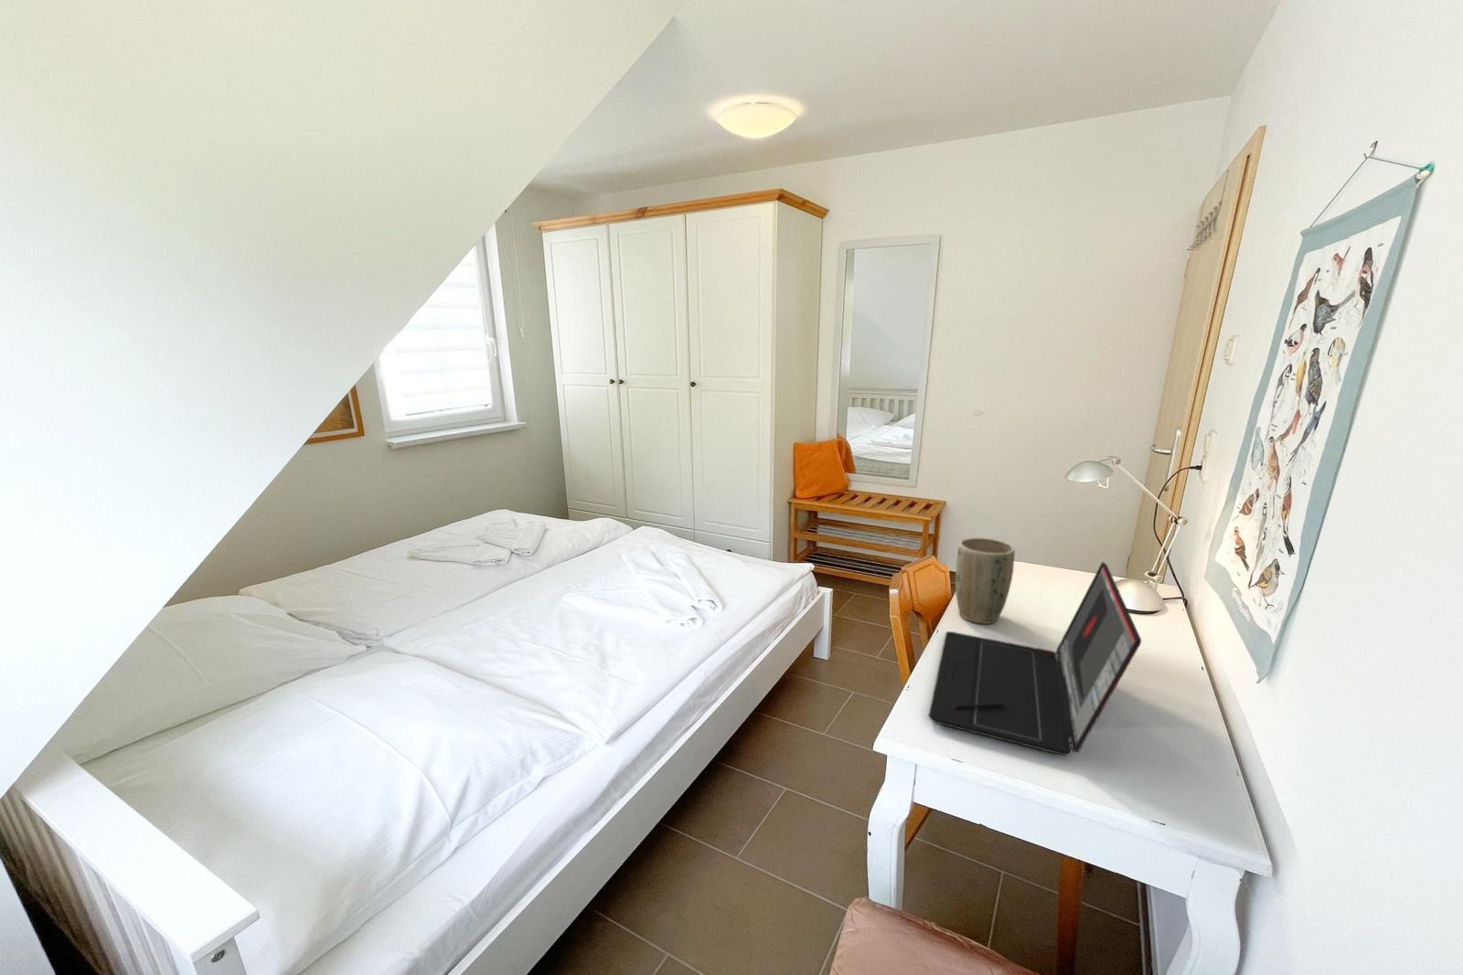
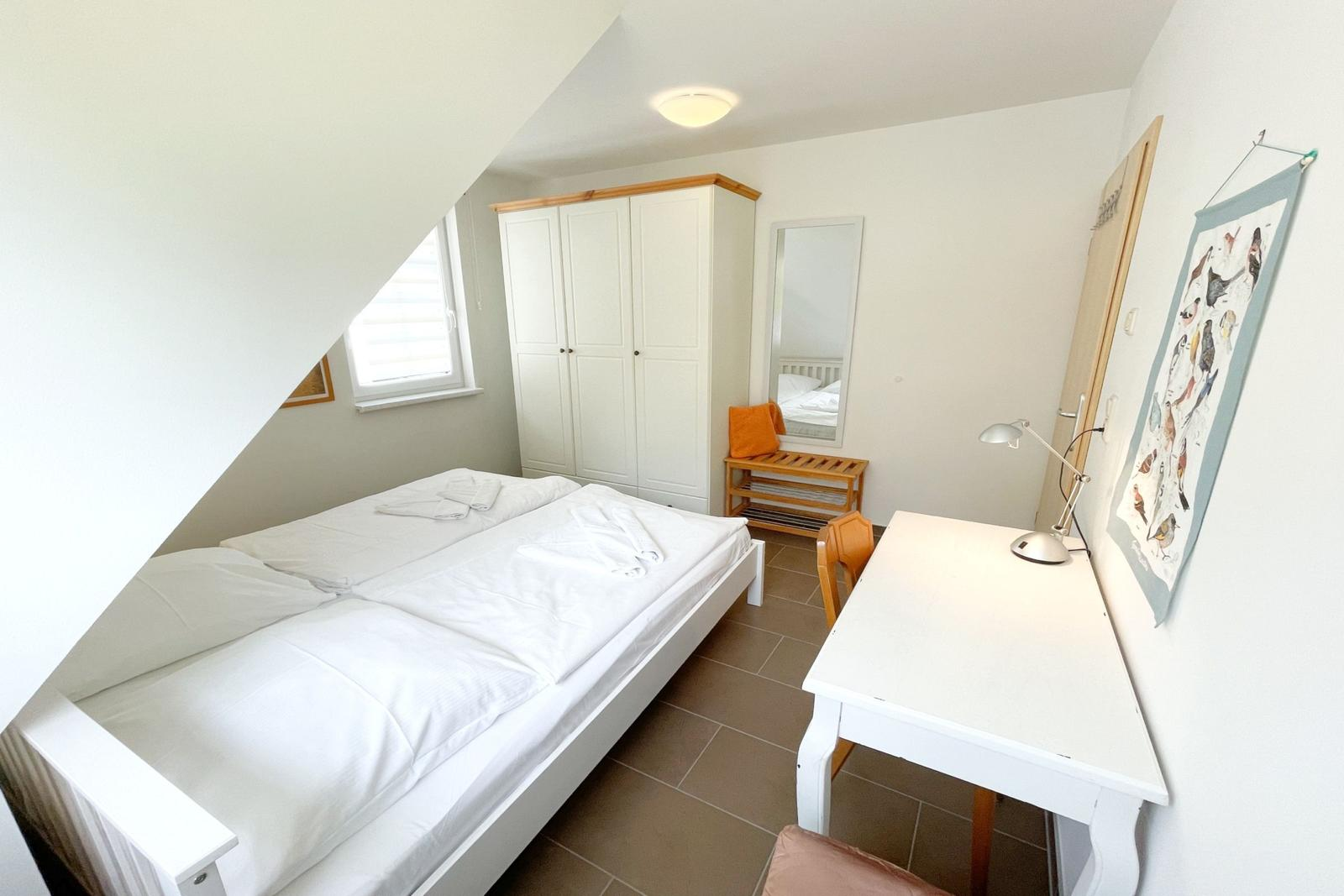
- laptop [929,561,1142,756]
- plant pot [955,536,1016,625]
